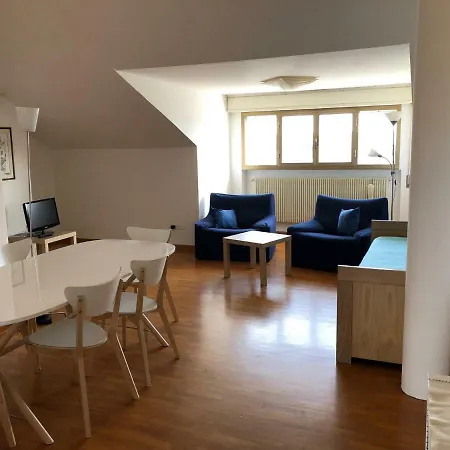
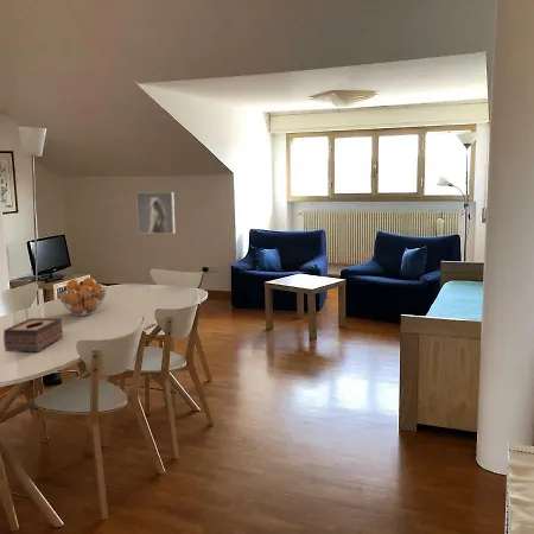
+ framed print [135,191,176,235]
+ fruit basket [56,276,108,317]
+ tissue box [2,317,64,352]
